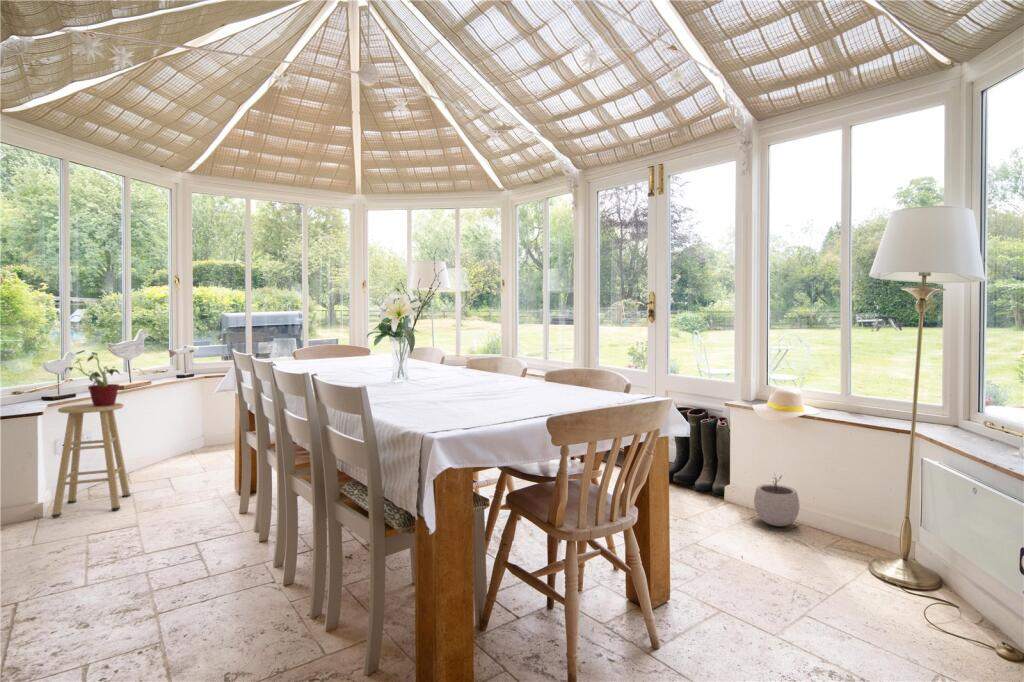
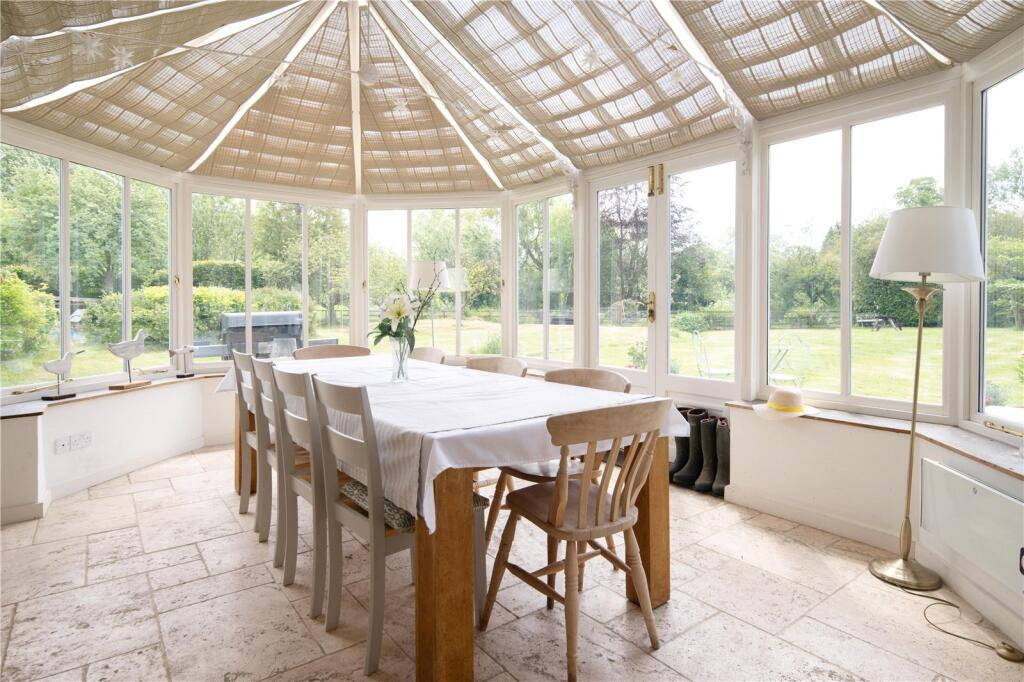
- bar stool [50,402,132,518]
- plant pot [753,472,801,527]
- potted plant [62,351,121,407]
